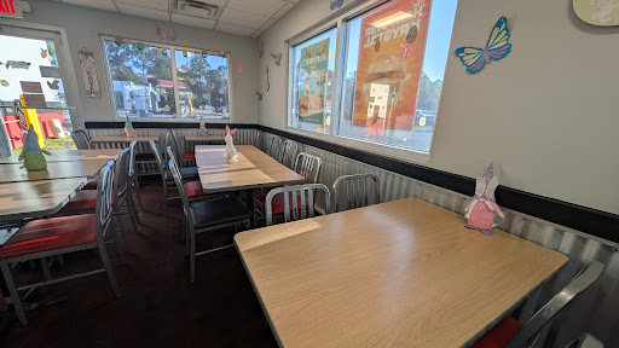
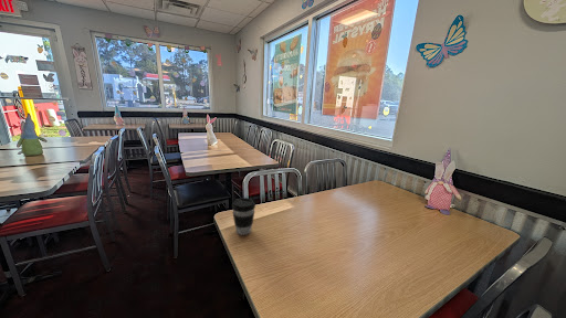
+ coffee cup [231,197,256,236]
